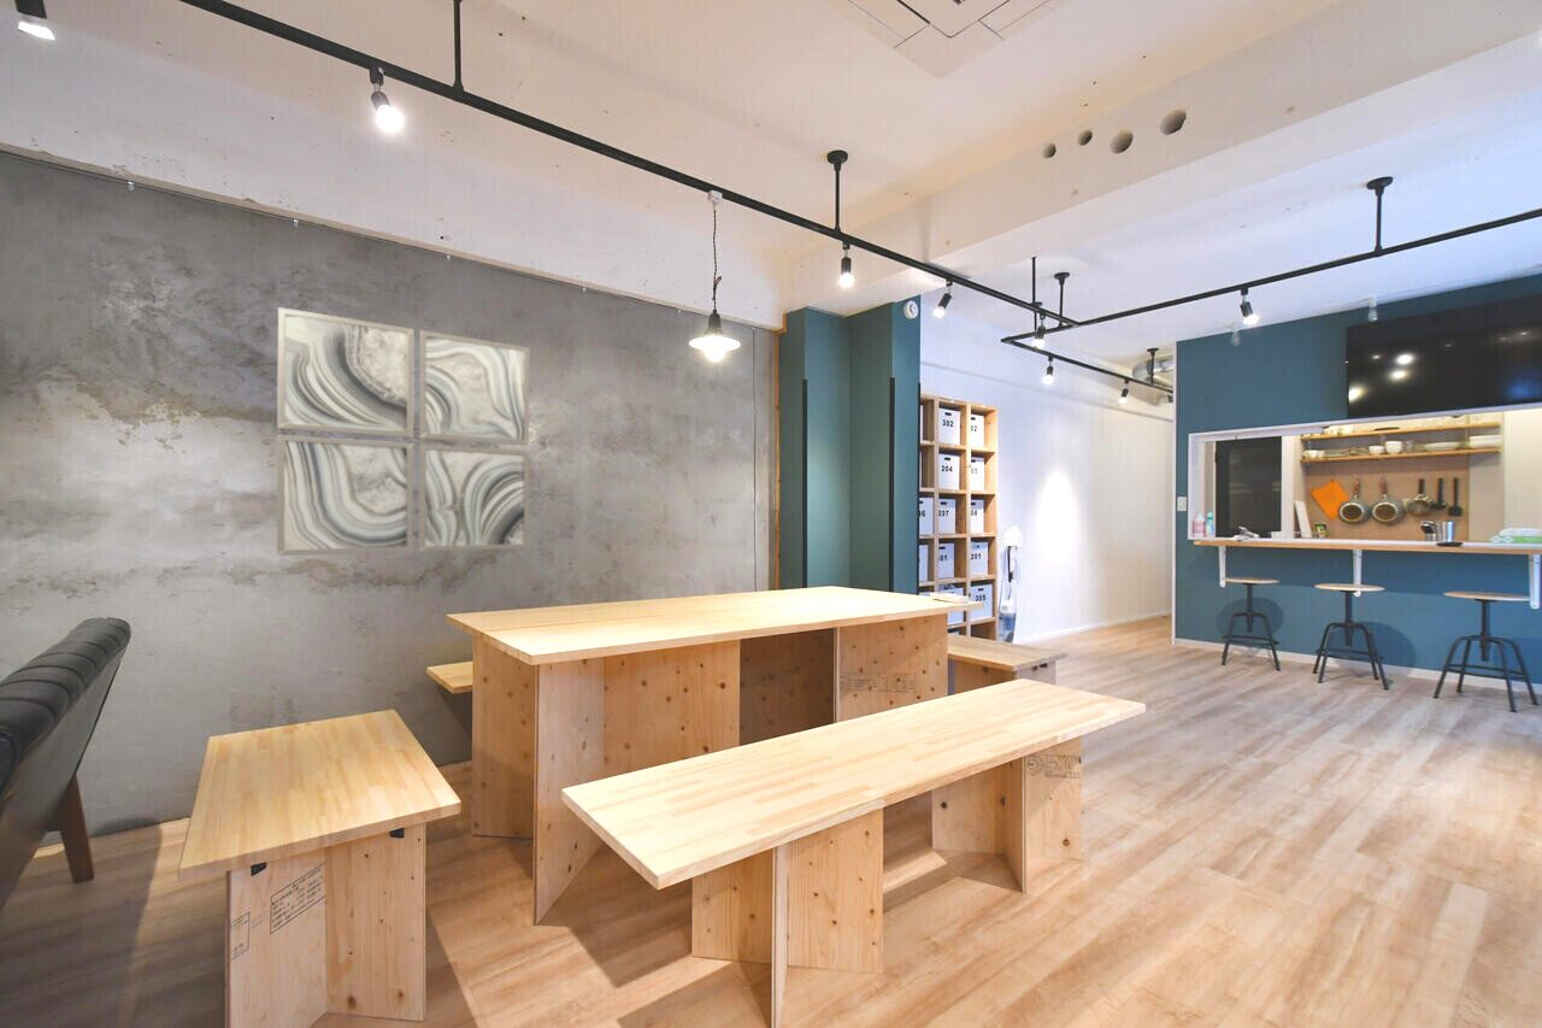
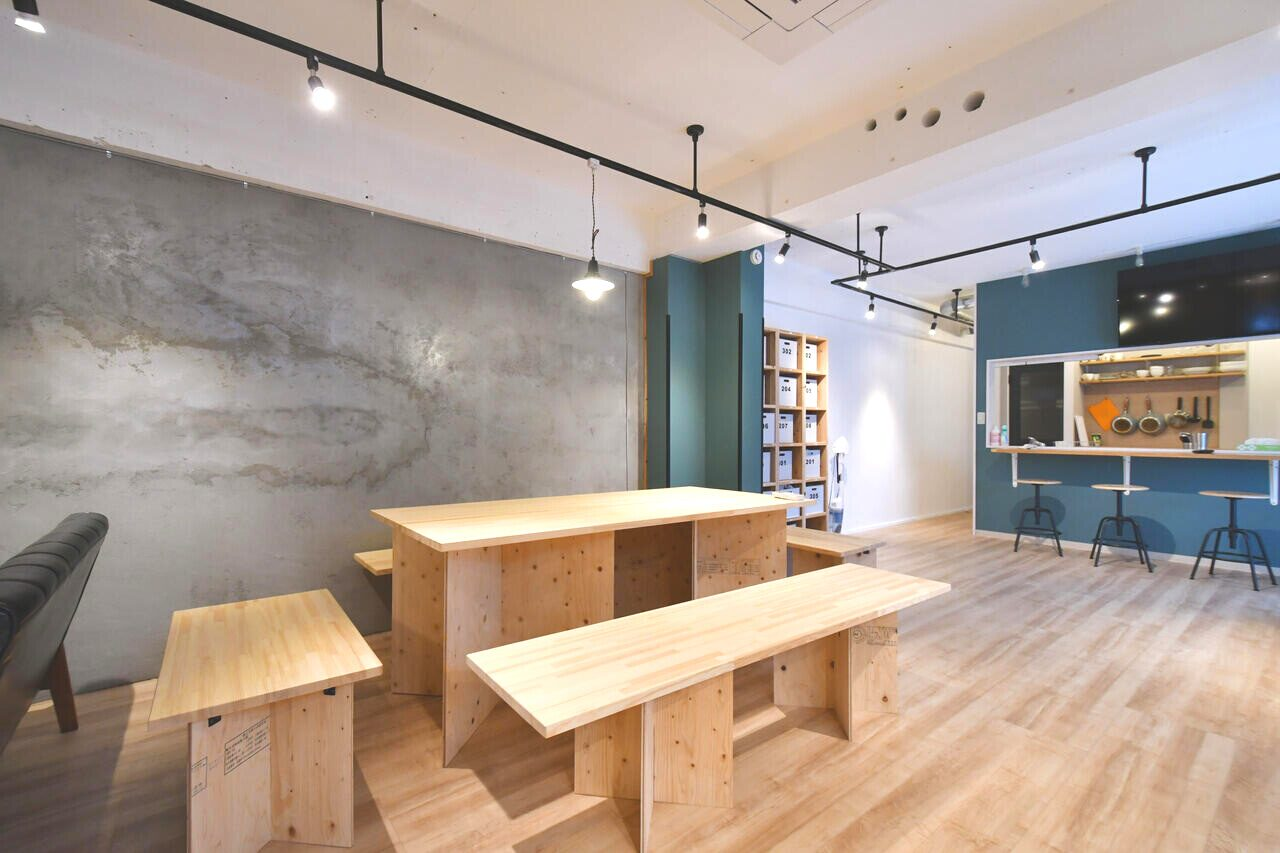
- wall art [276,306,531,557]
